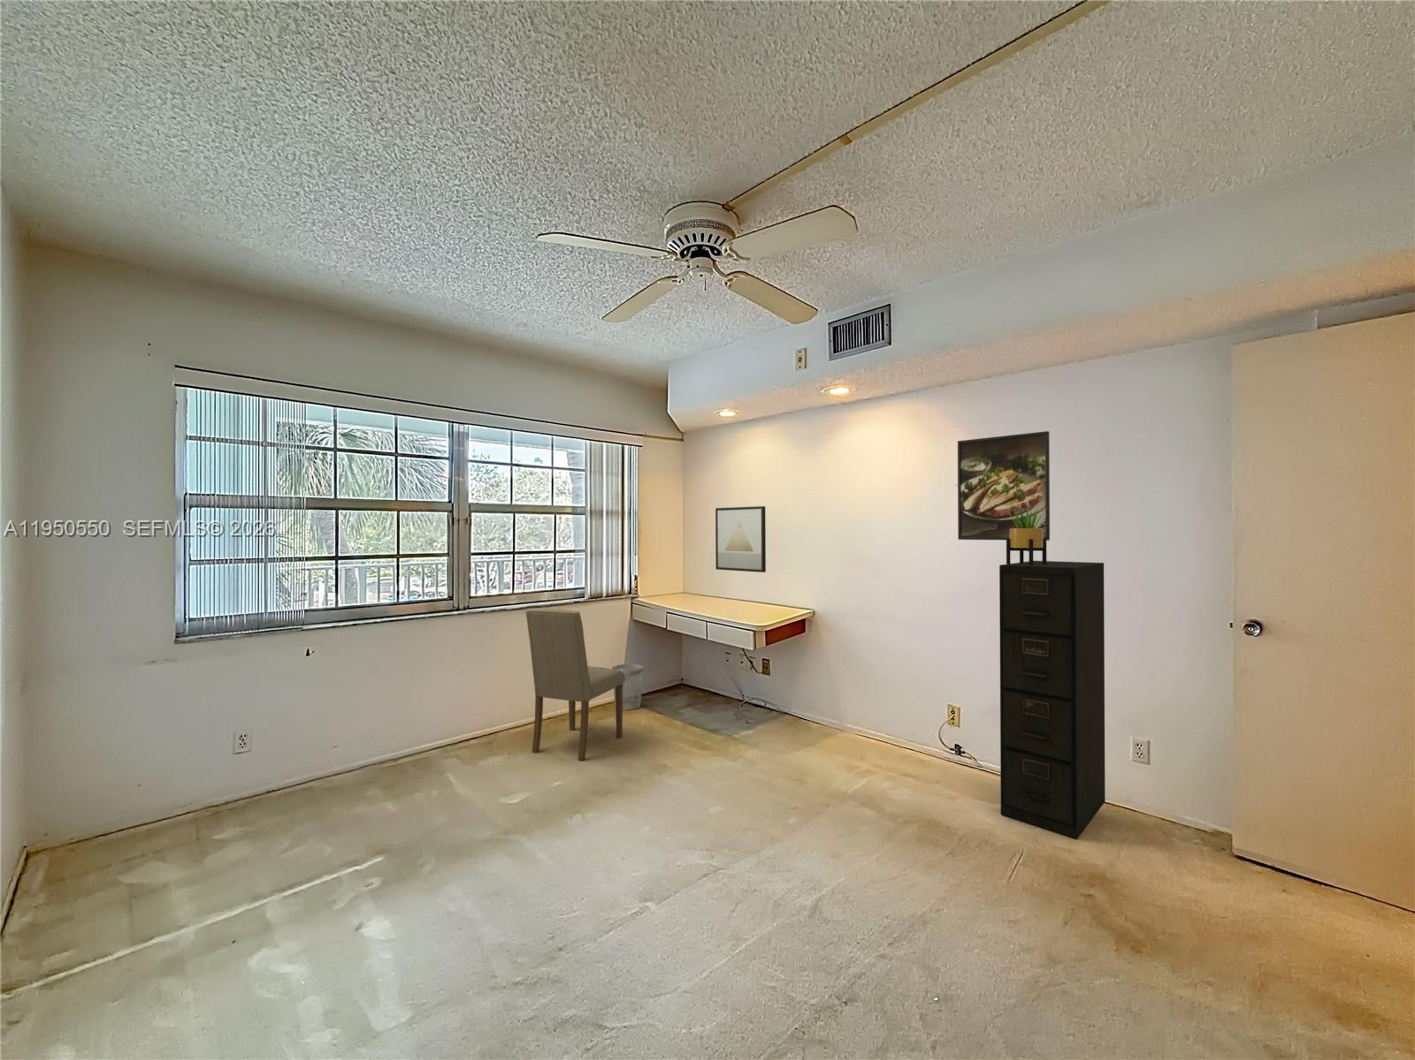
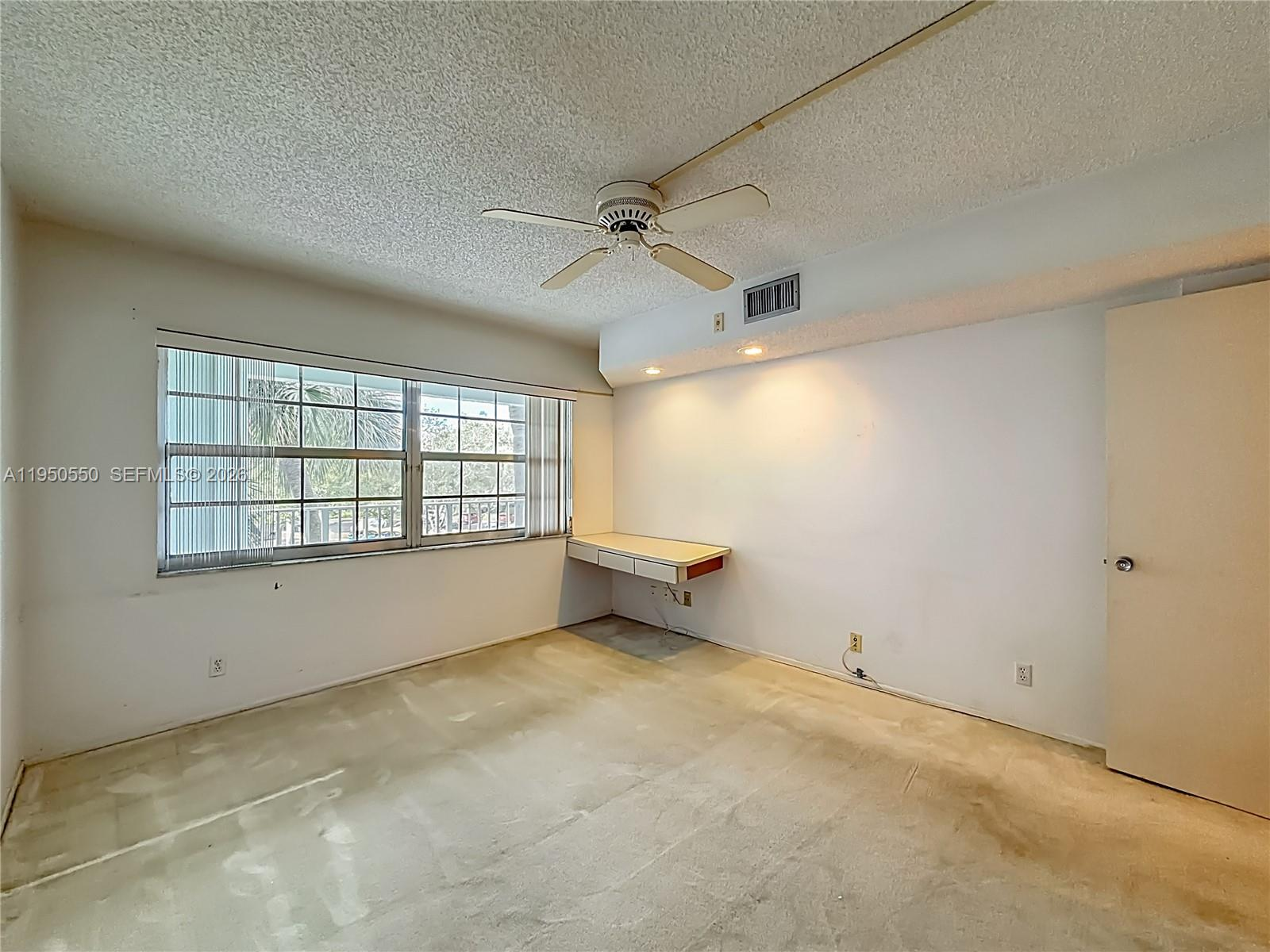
- wall art [714,506,767,573]
- potted plant [1005,503,1047,566]
- filing cabinet [998,560,1106,840]
- dining chair [525,608,626,762]
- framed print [957,430,1051,541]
- wastebasket [611,664,644,711]
